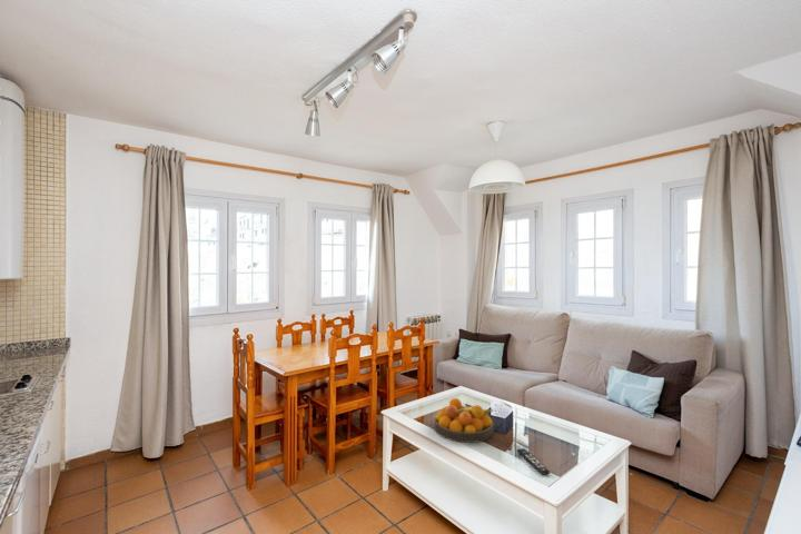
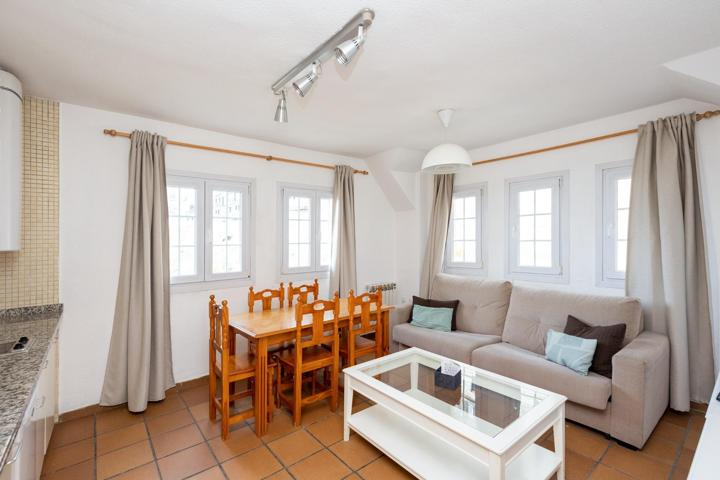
- fruit bowl [433,397,495,444]
- remote control [516,447,551,476]
